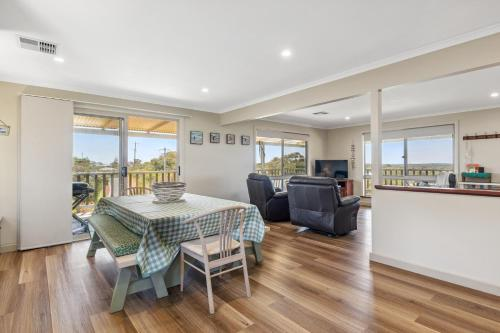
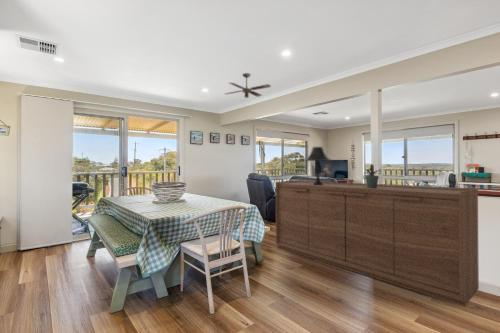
+ ceiling fan [224,72,272,99]
+ sideboard [275,180,480,308]
+ table lamp [303,146,333,185]
+ potted plant [363,163,382,188]
